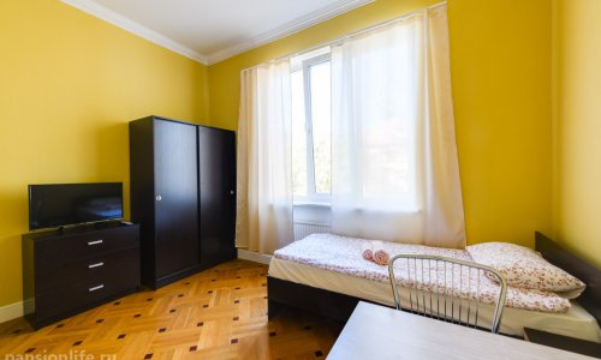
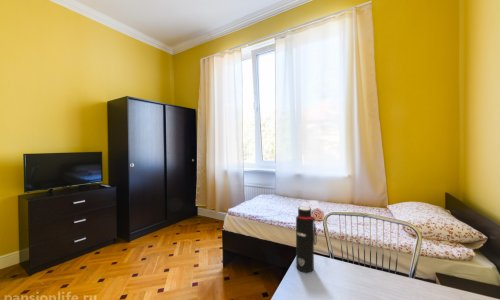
+ water bottle [295,206,318,273]
